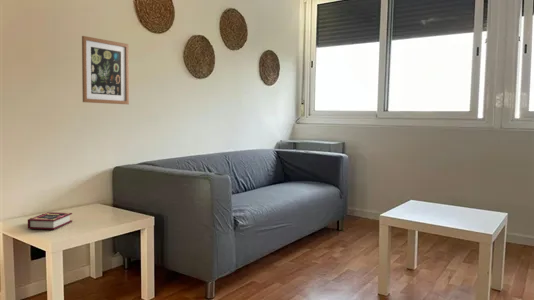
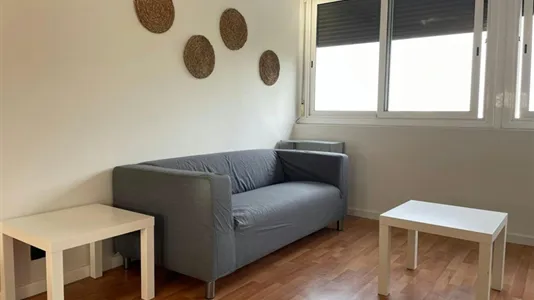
- book [27,211,73,231]
- wall art [81,35,130,105]
